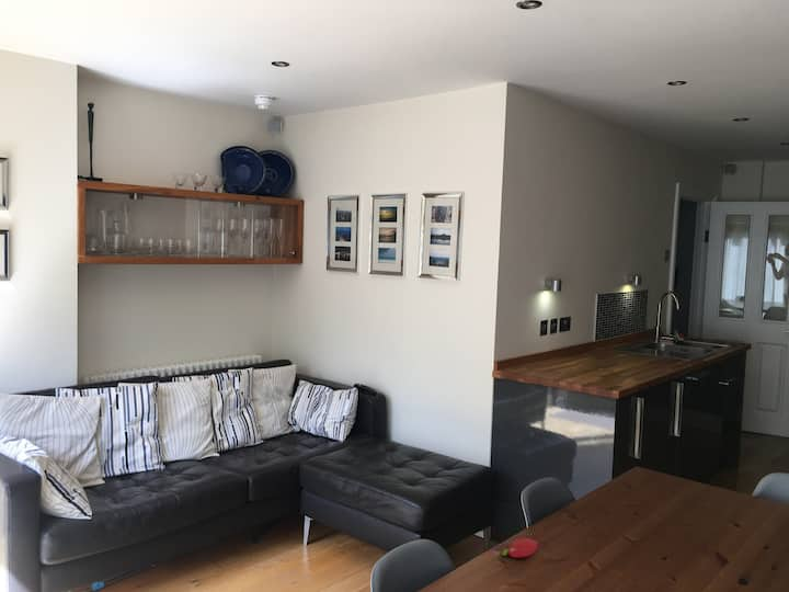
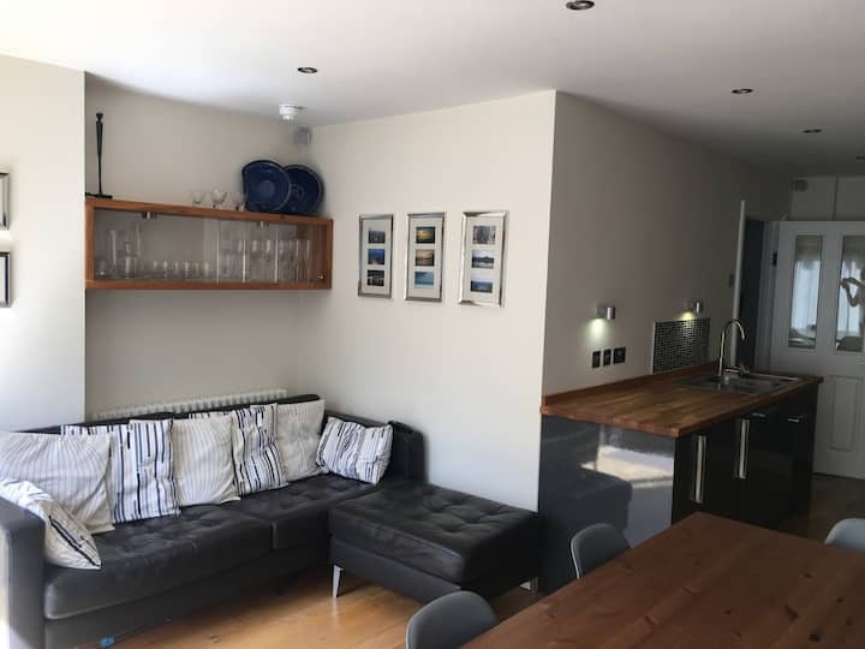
- fruit [501,537,538,559]
